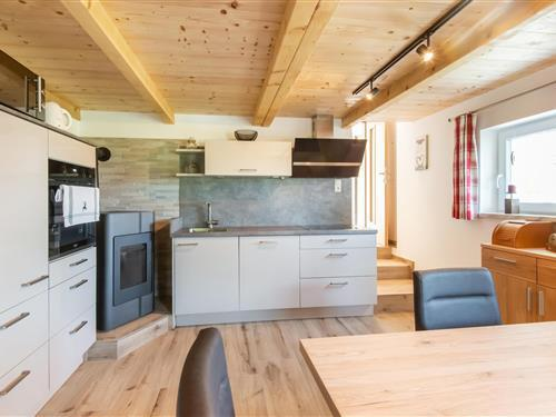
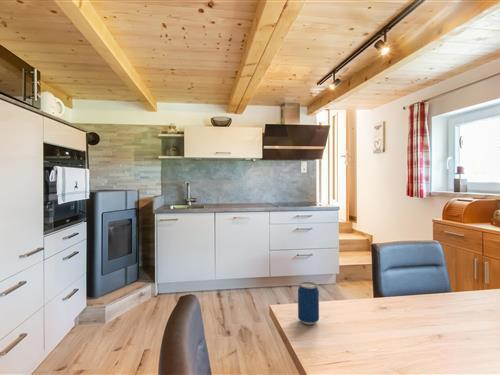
+ beverage can [297,281,320,325]
